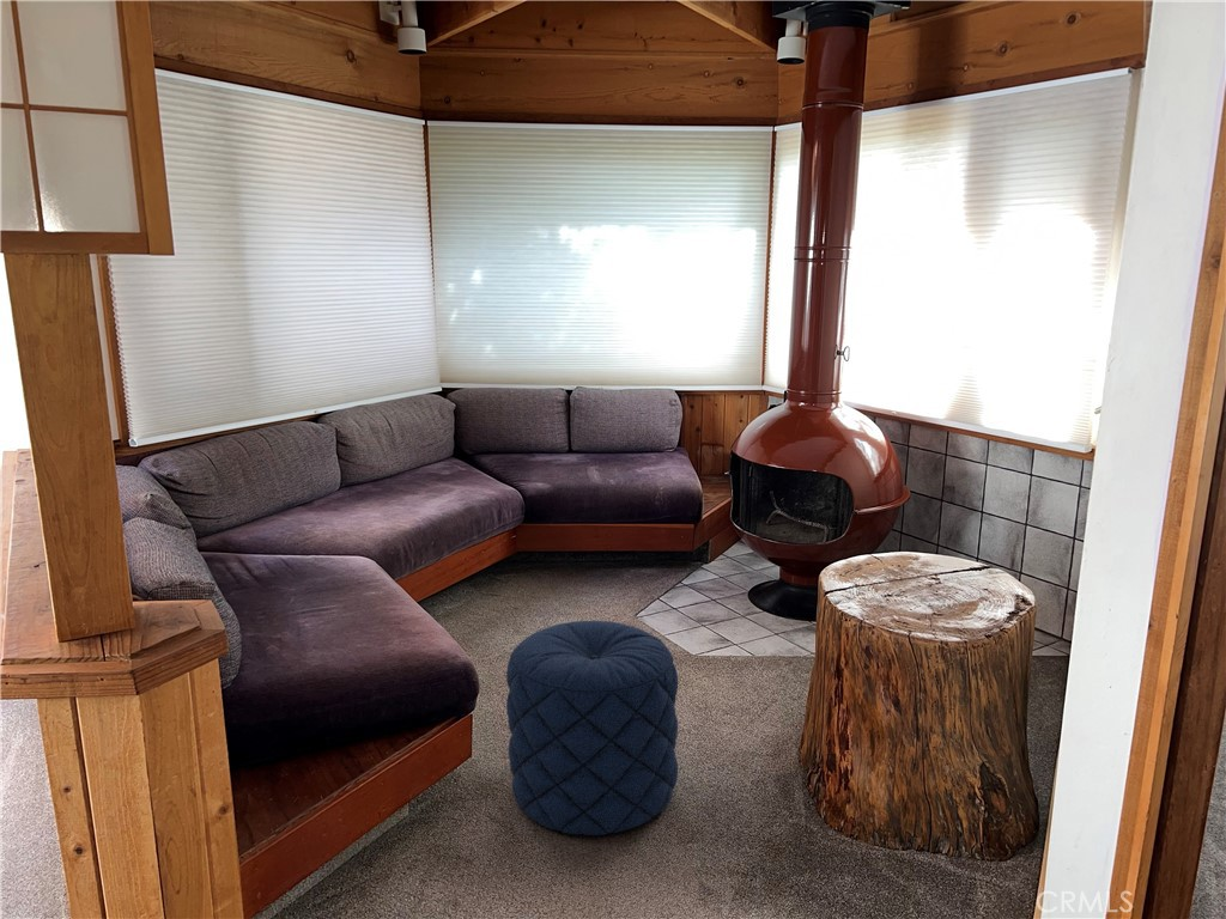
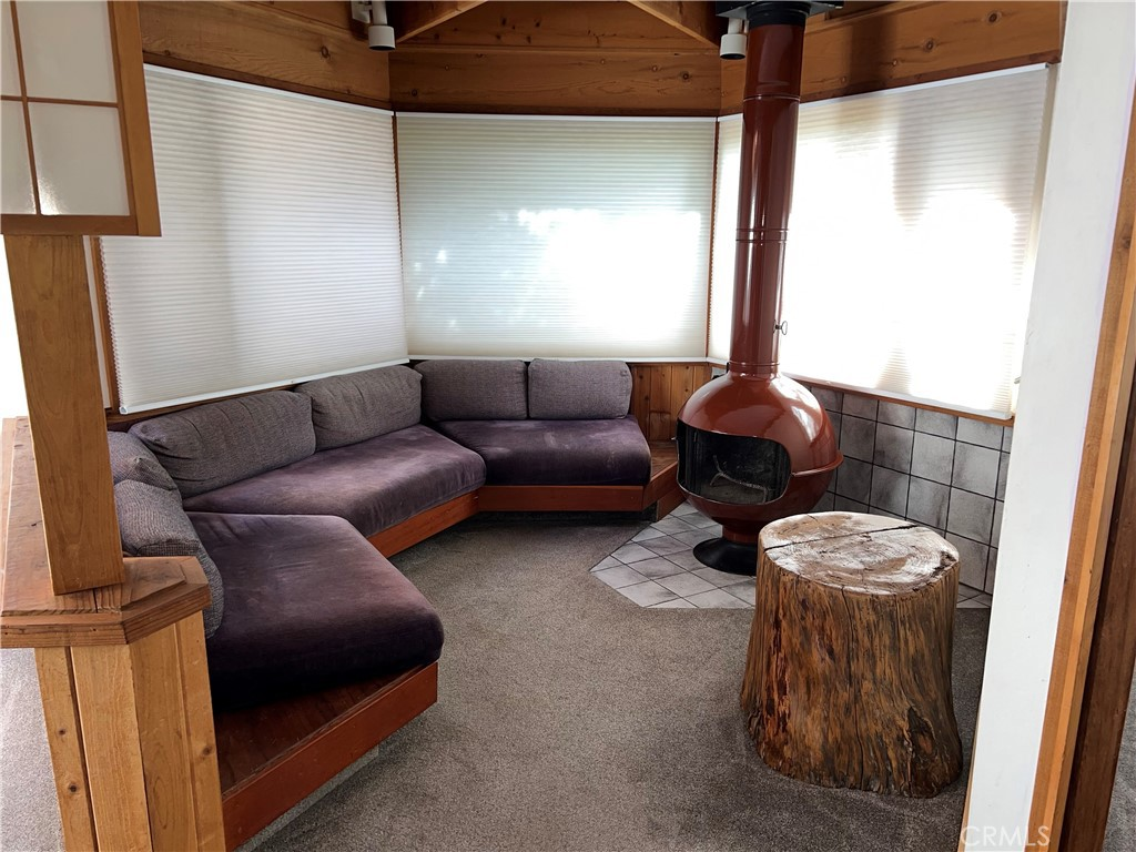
- pouf [505,620,679,836]
